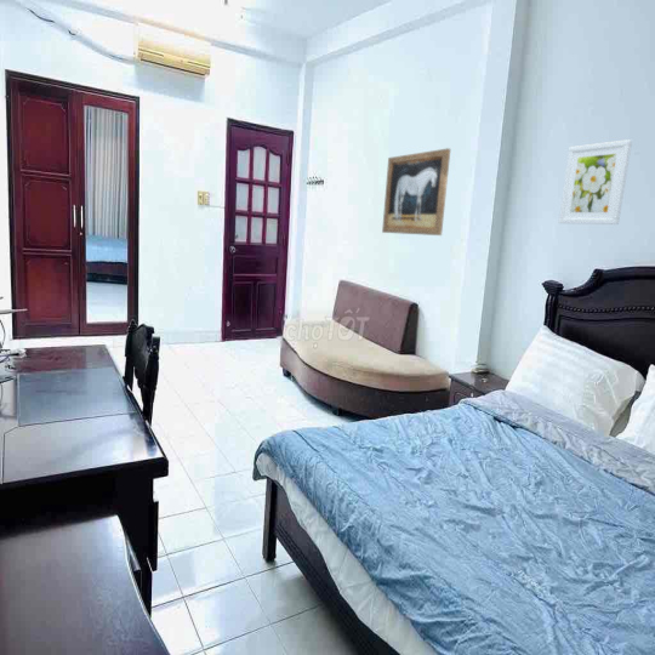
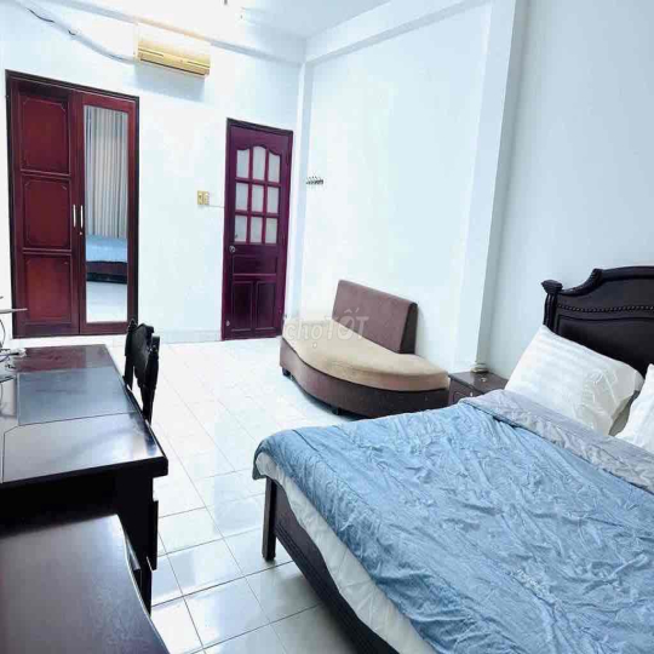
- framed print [558,138,633,226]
- wall art [381,147,451,237]
